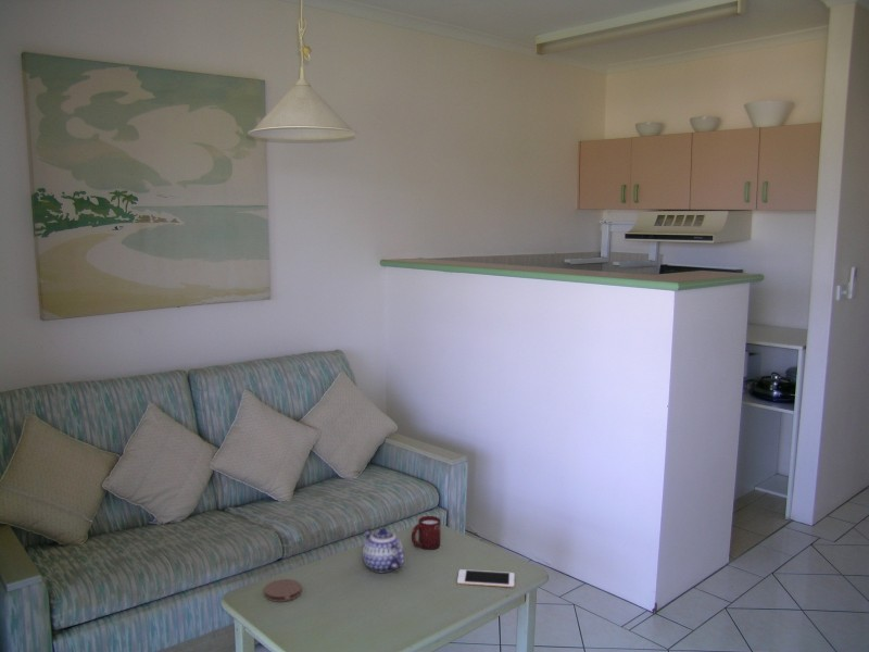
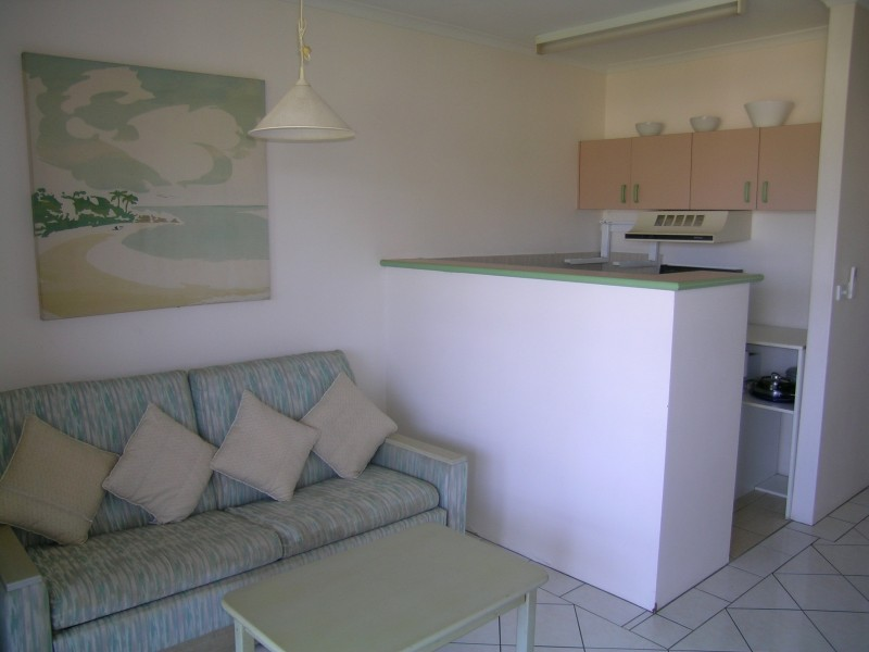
- teapot [362,527,405,574]
- coaster [263,578,303,603]
- cell phone [456,568,516,588]
- cup [411,515,442,551]
